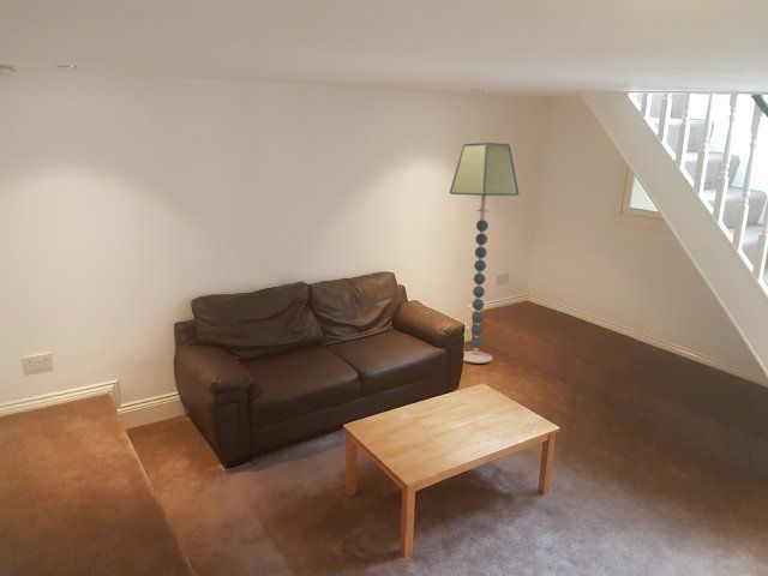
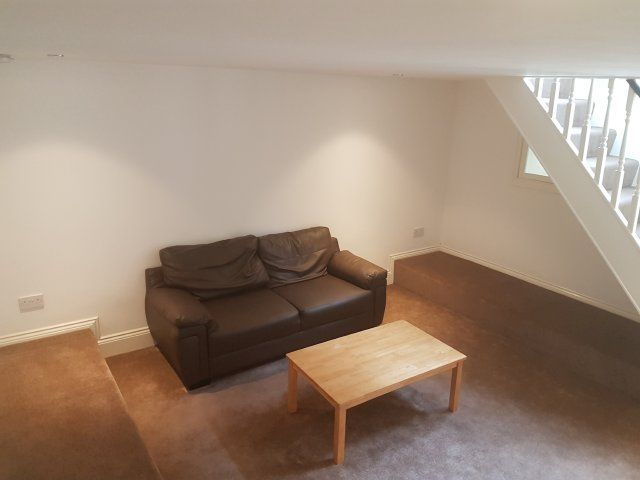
- floor lamp [449,140,520,365]
